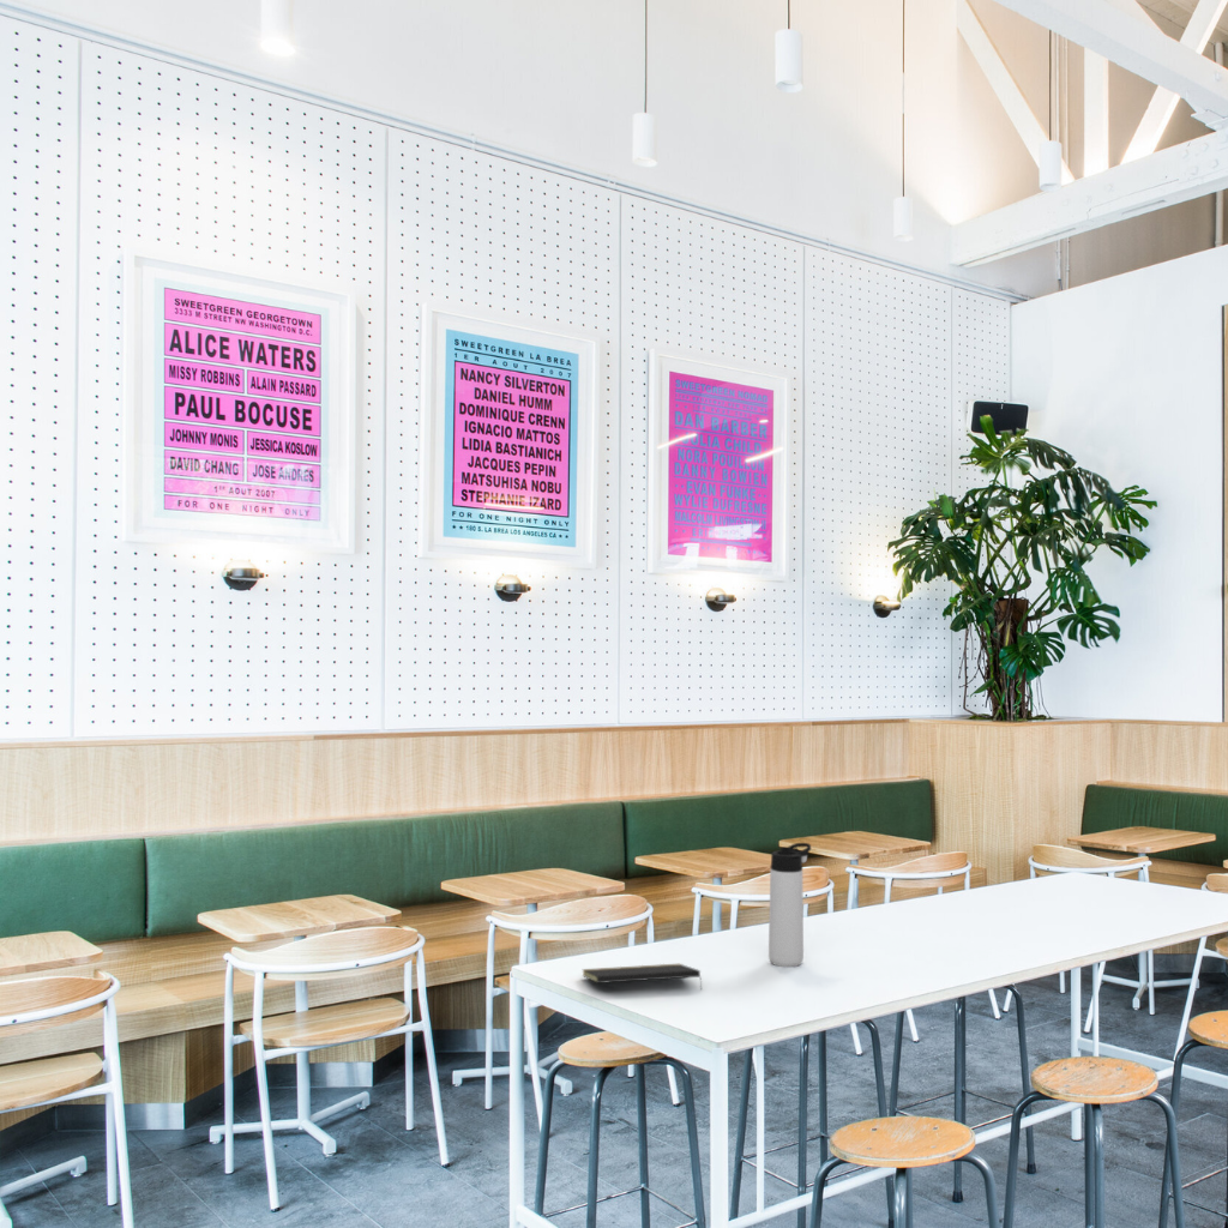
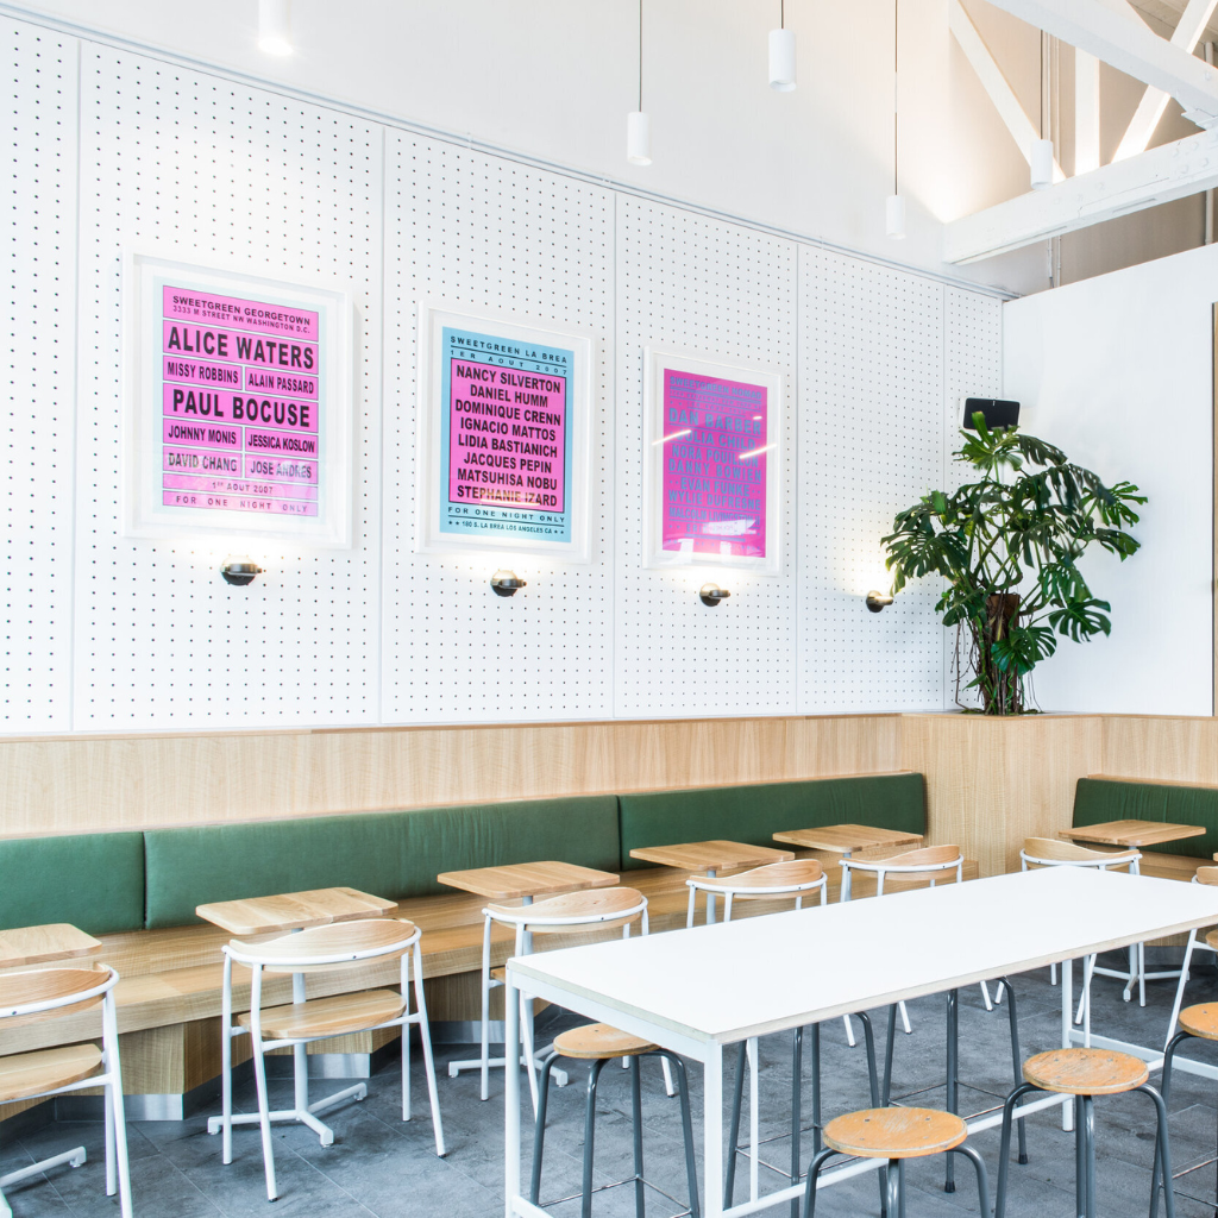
- thermos bottle [768,842,812,968]
- notepad [582,963,704,992]
